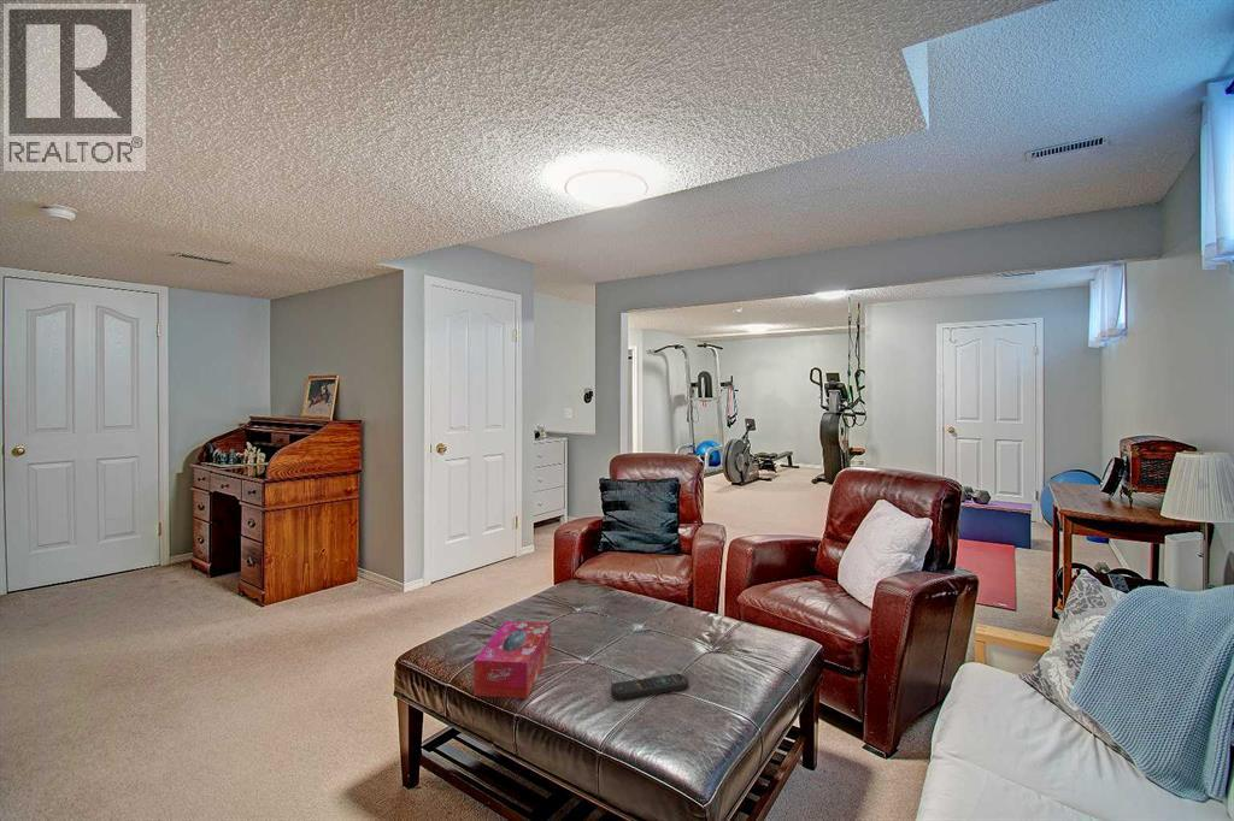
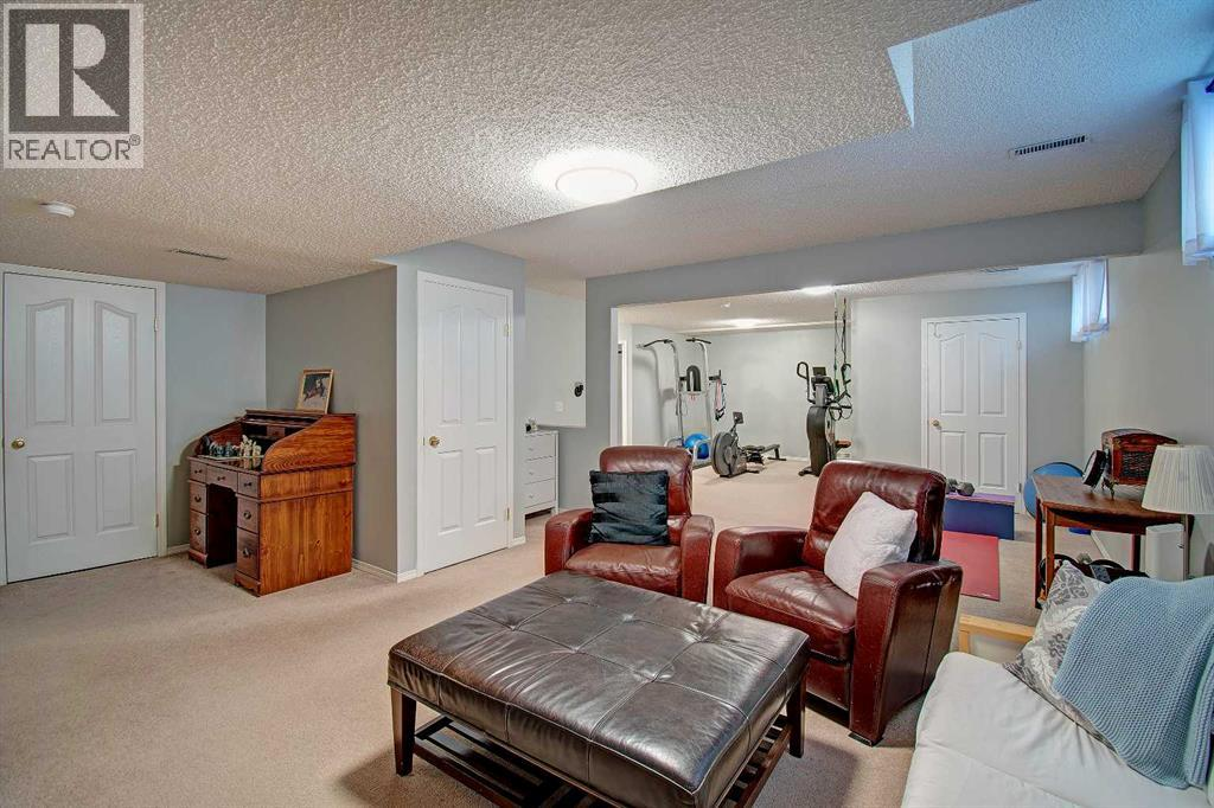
- remote control [610,673,689,701]
- tissue box [472,620,552,699]
